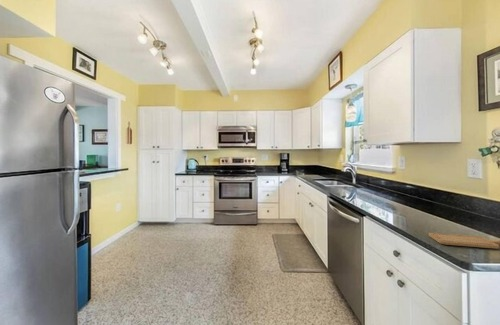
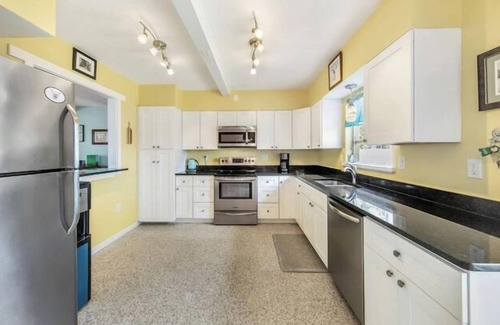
- chopping board [428,232,500,250]
